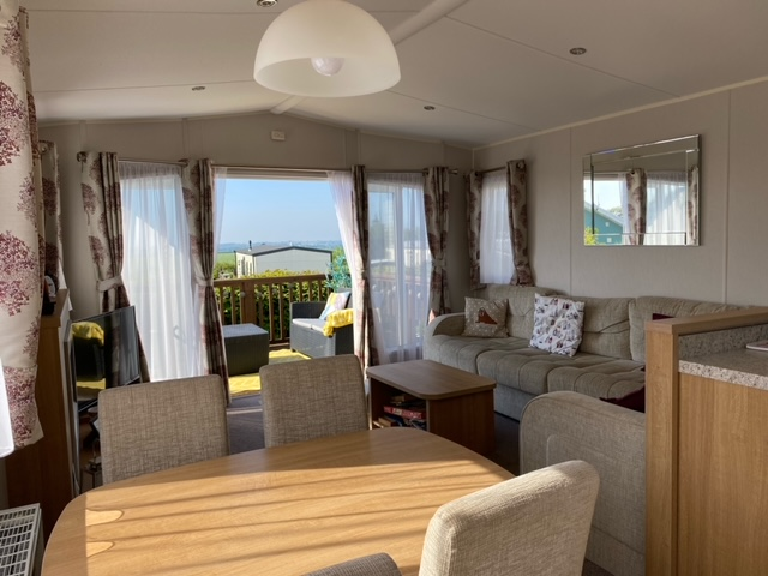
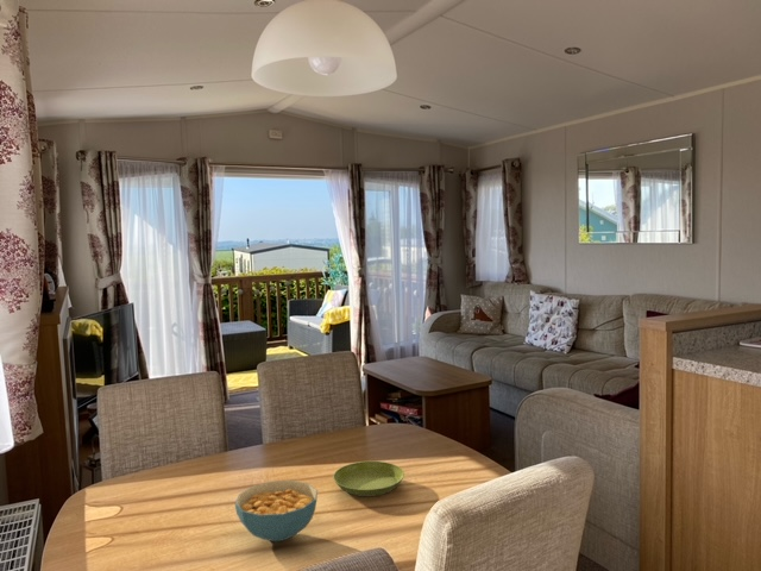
+ cereal bowl [234,479,319,542]
+ saucer [332,460,405,497]
